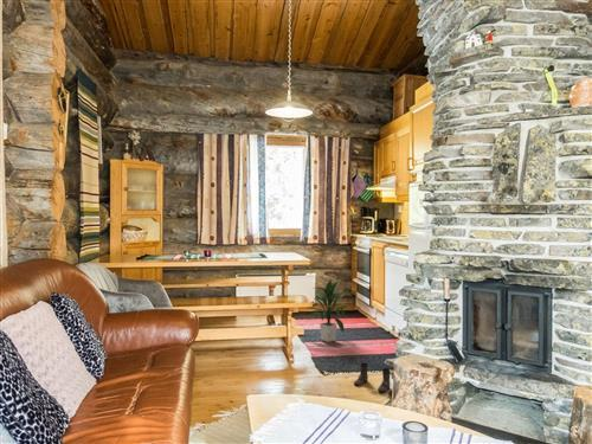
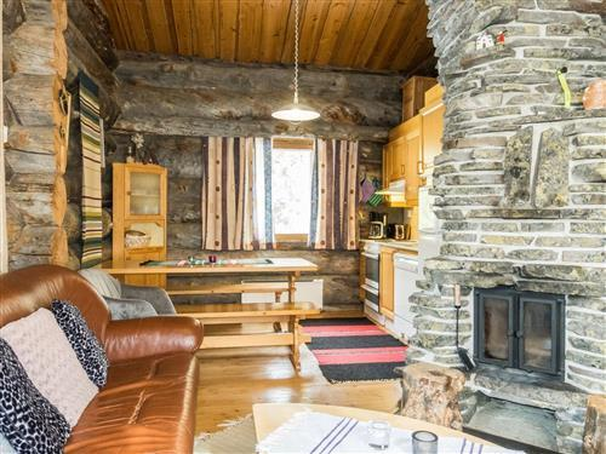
- indoor plant [302,277,348,343]
- boots [353,361,392,393]
